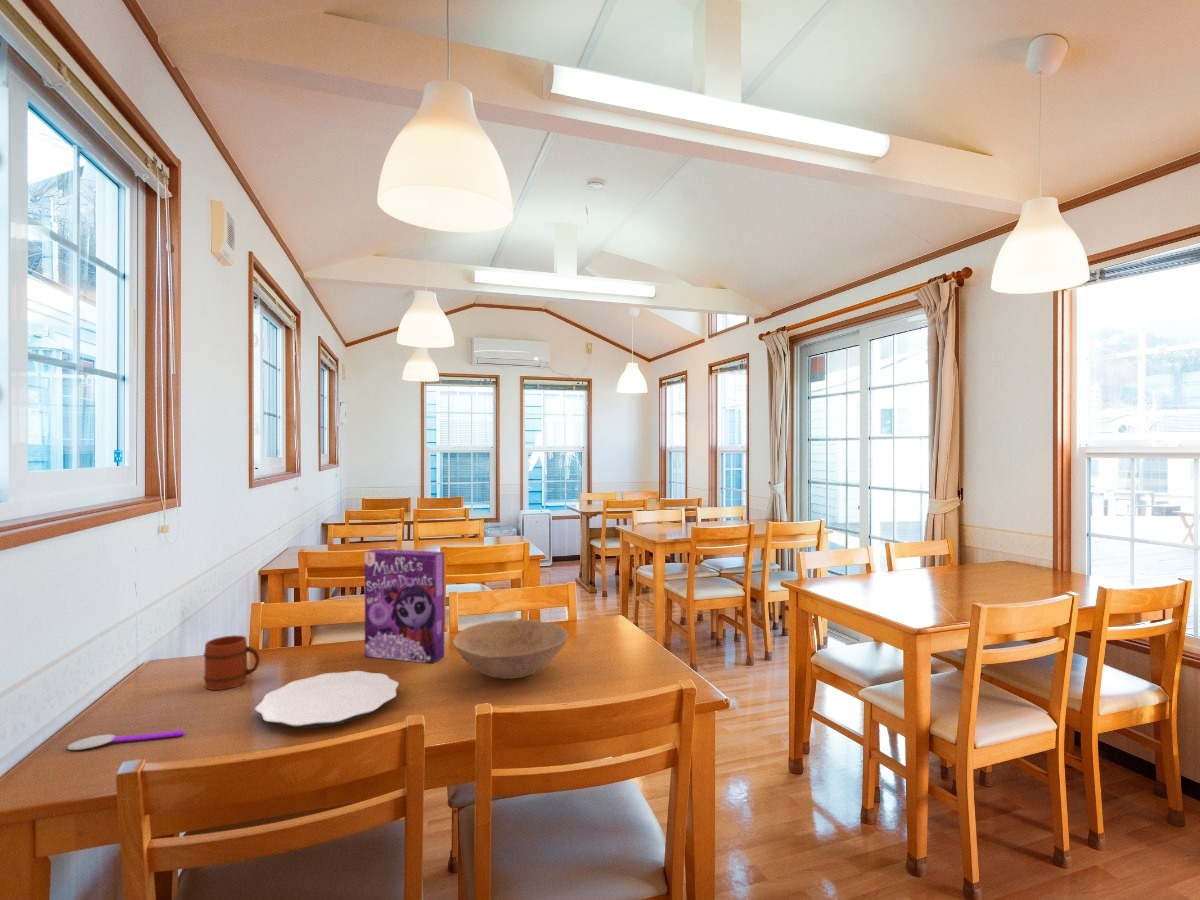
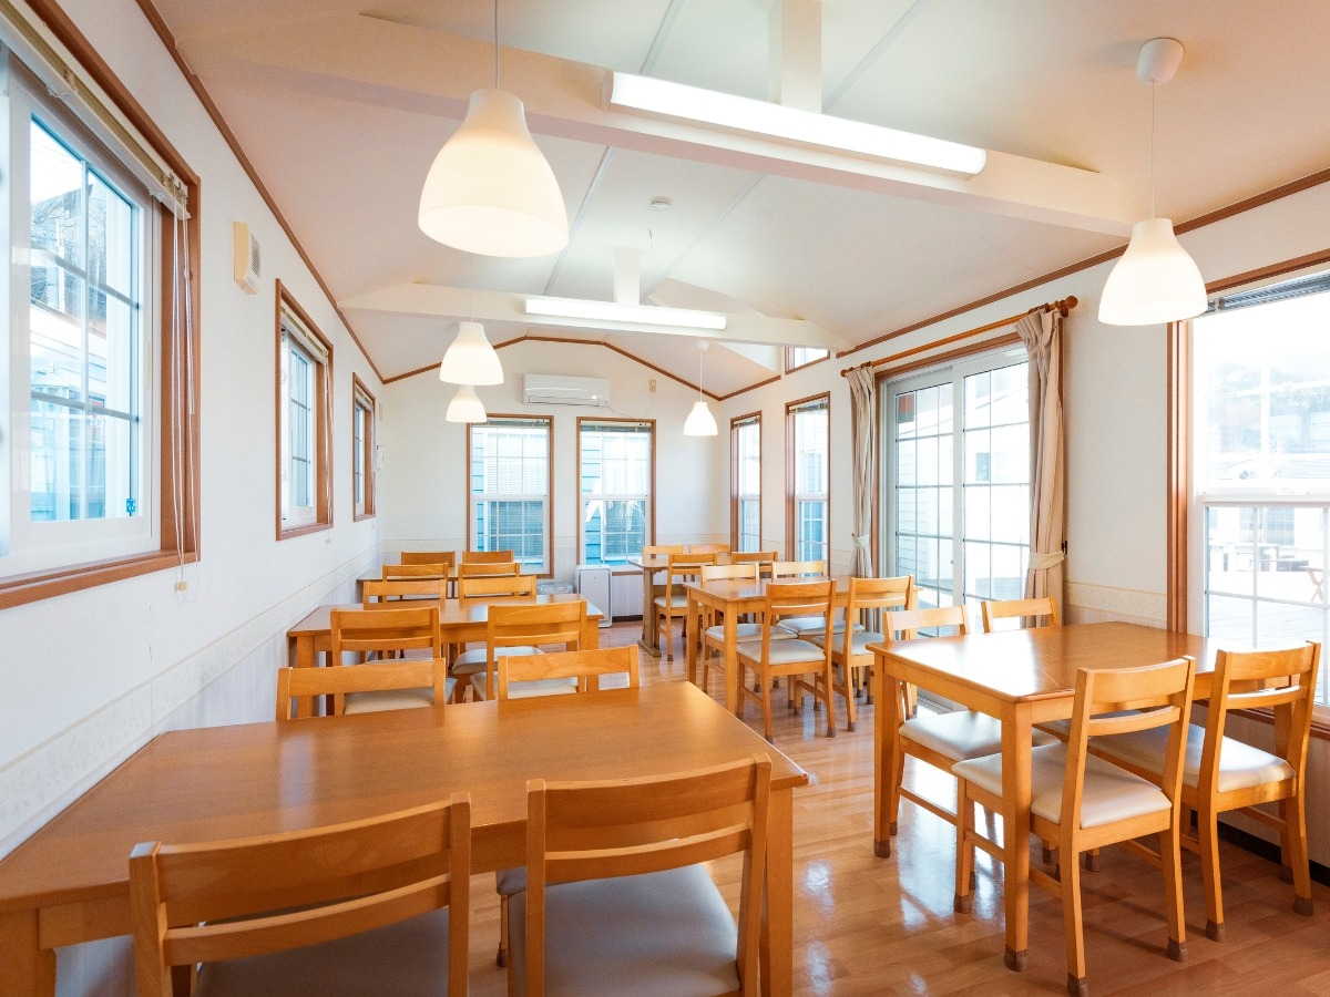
- spoon [66,729,186,751]
- plate [254,670,400,729]
- cereal box [364,548,445,664]
- bowl [452,618,569,680]
- mug [203,634,261,691]
